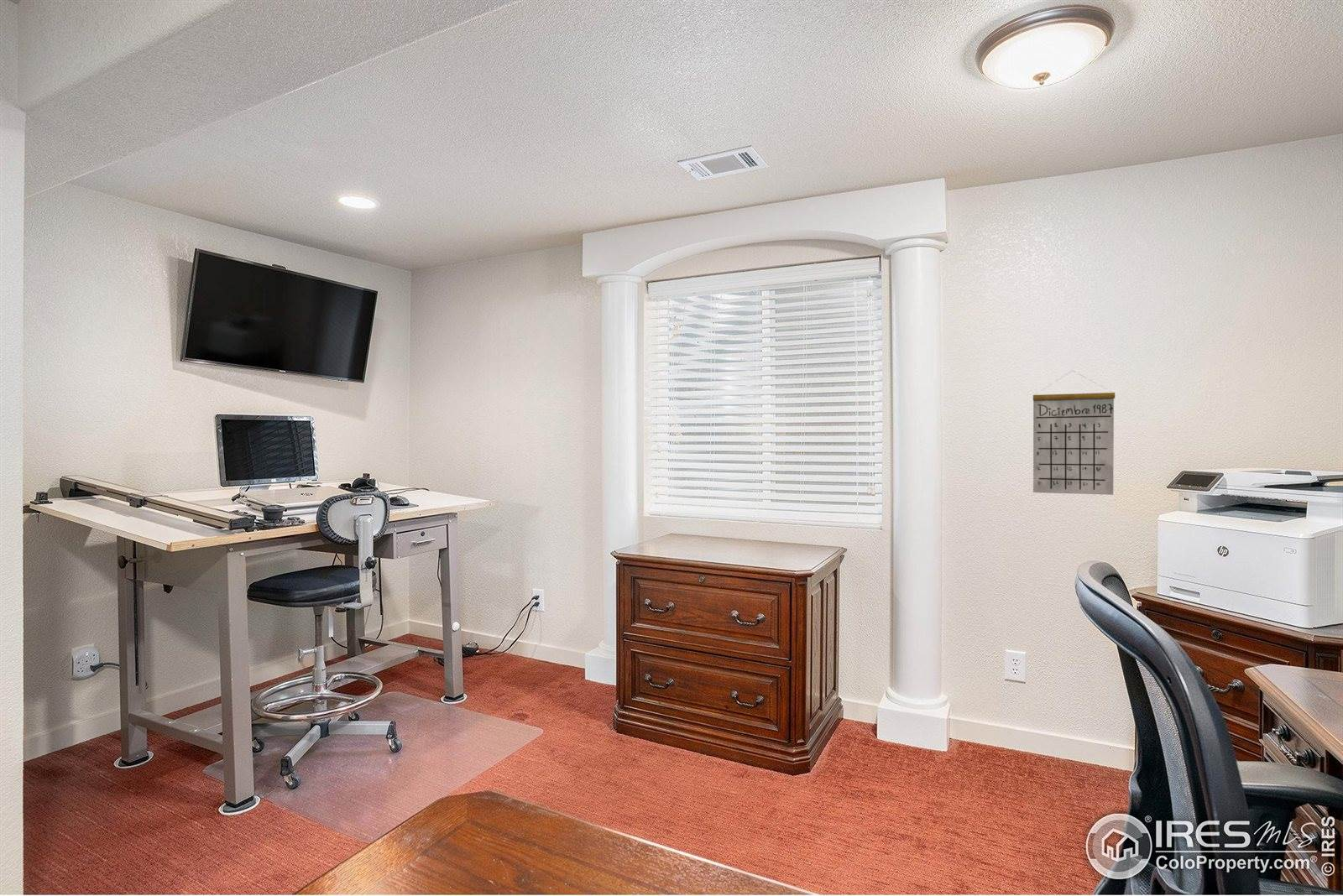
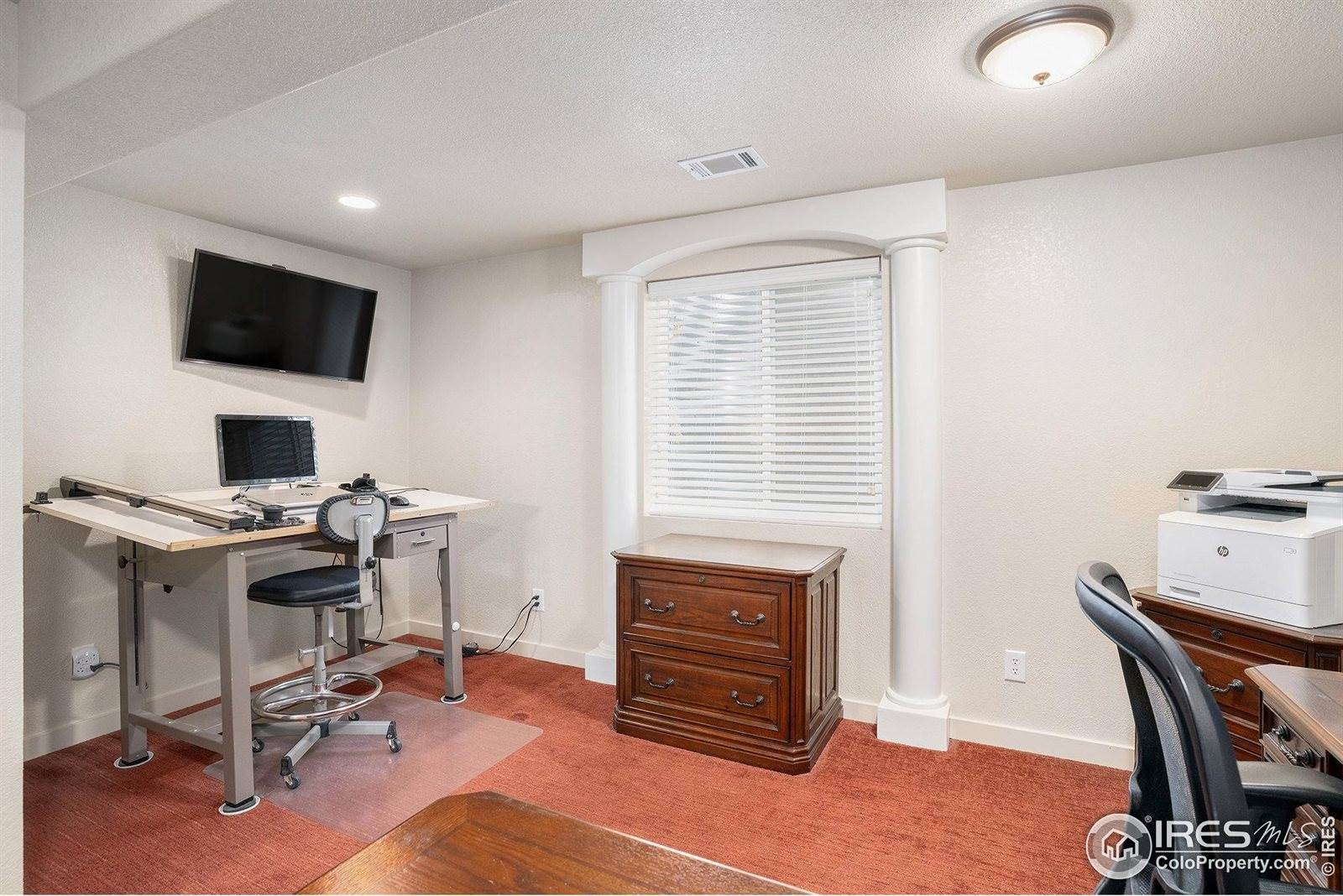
- calendar [1032,370,1116,496]
